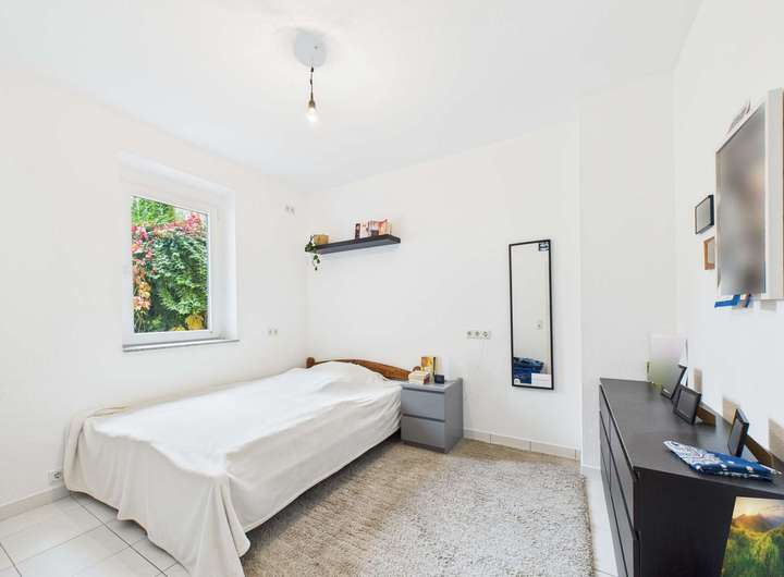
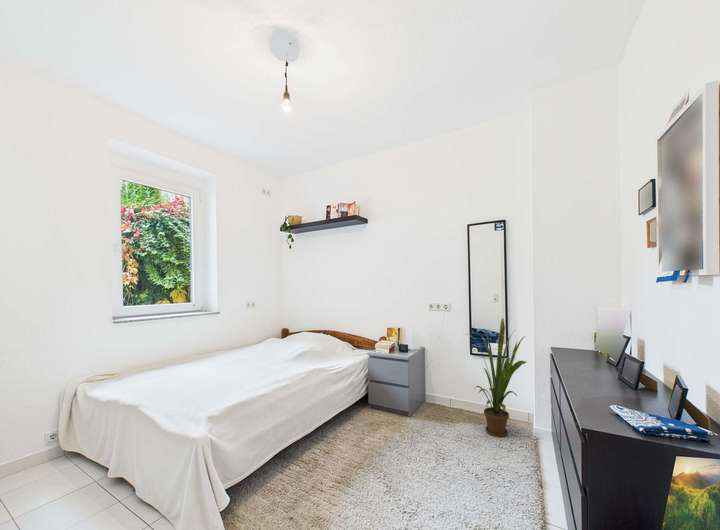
+ house plant [466,317,527,438]
